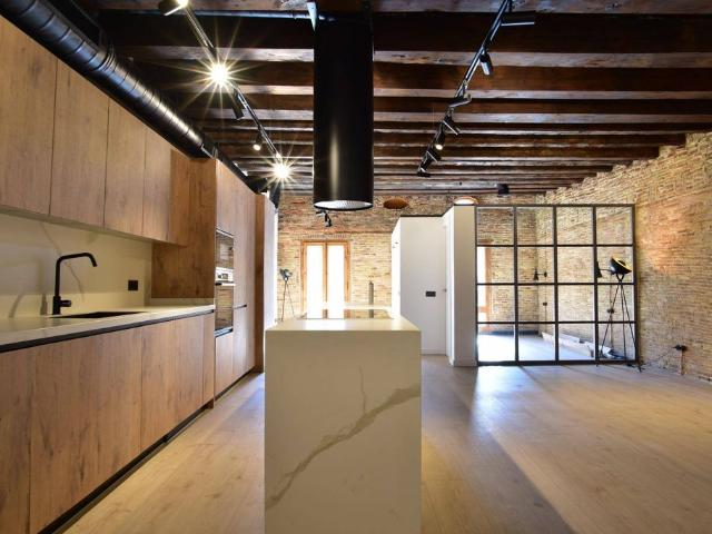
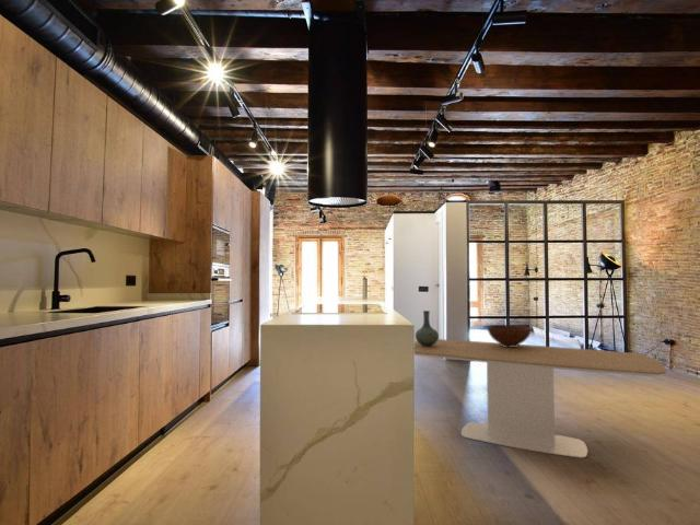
+ vase [415,310,440,347]
+ dining table [413,338,667,459]
+ fruit bowl [487,324,532,347]
